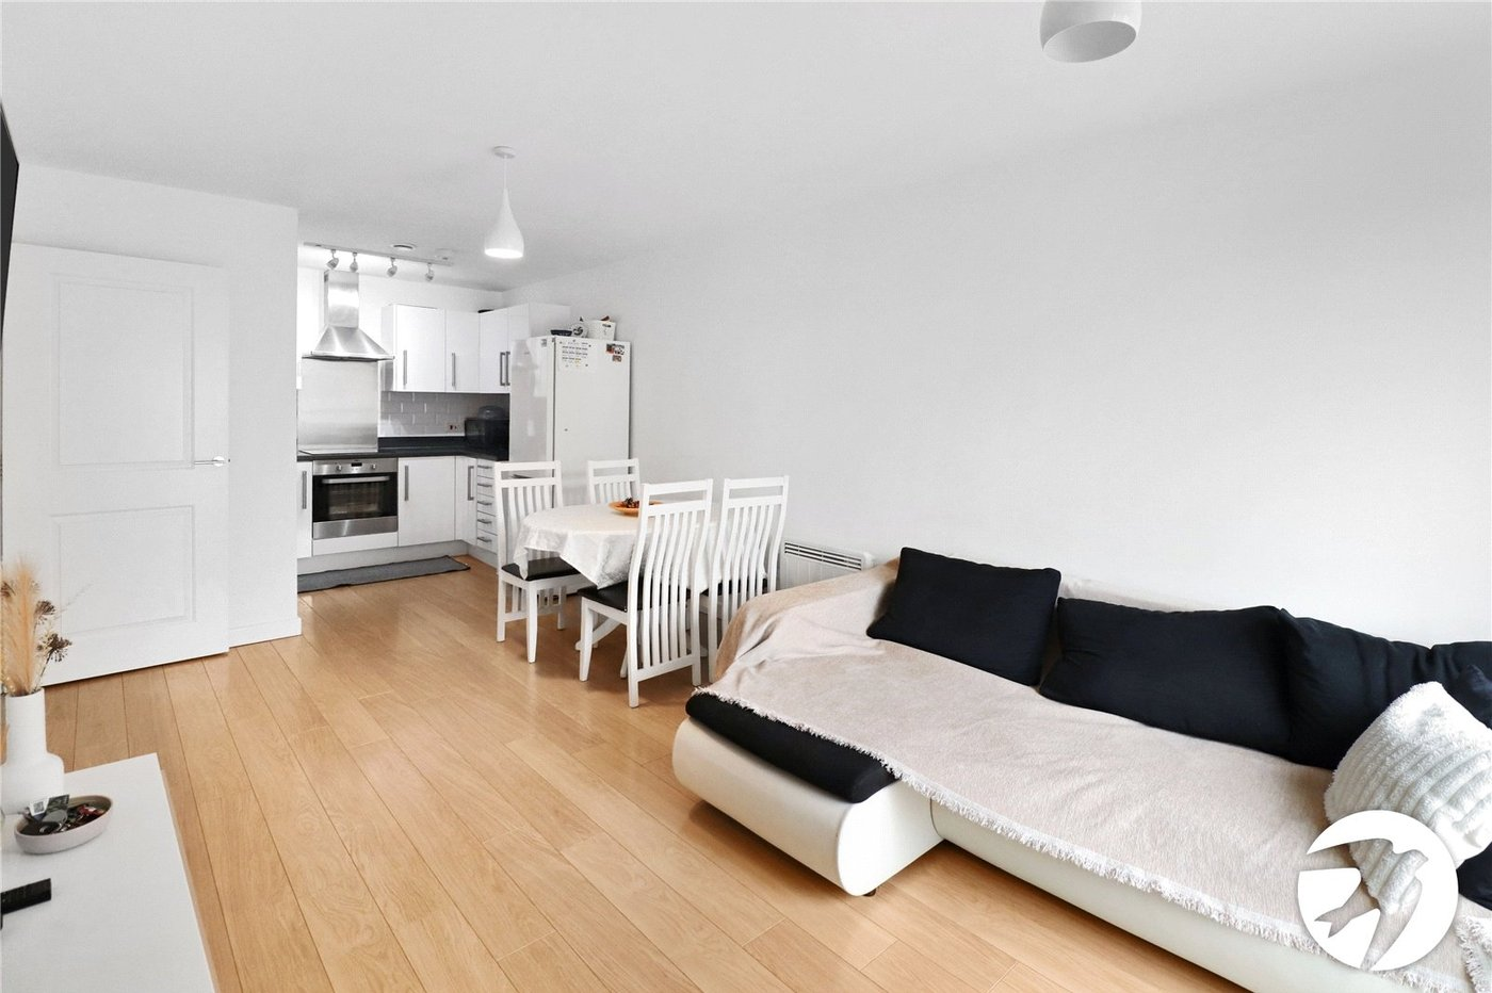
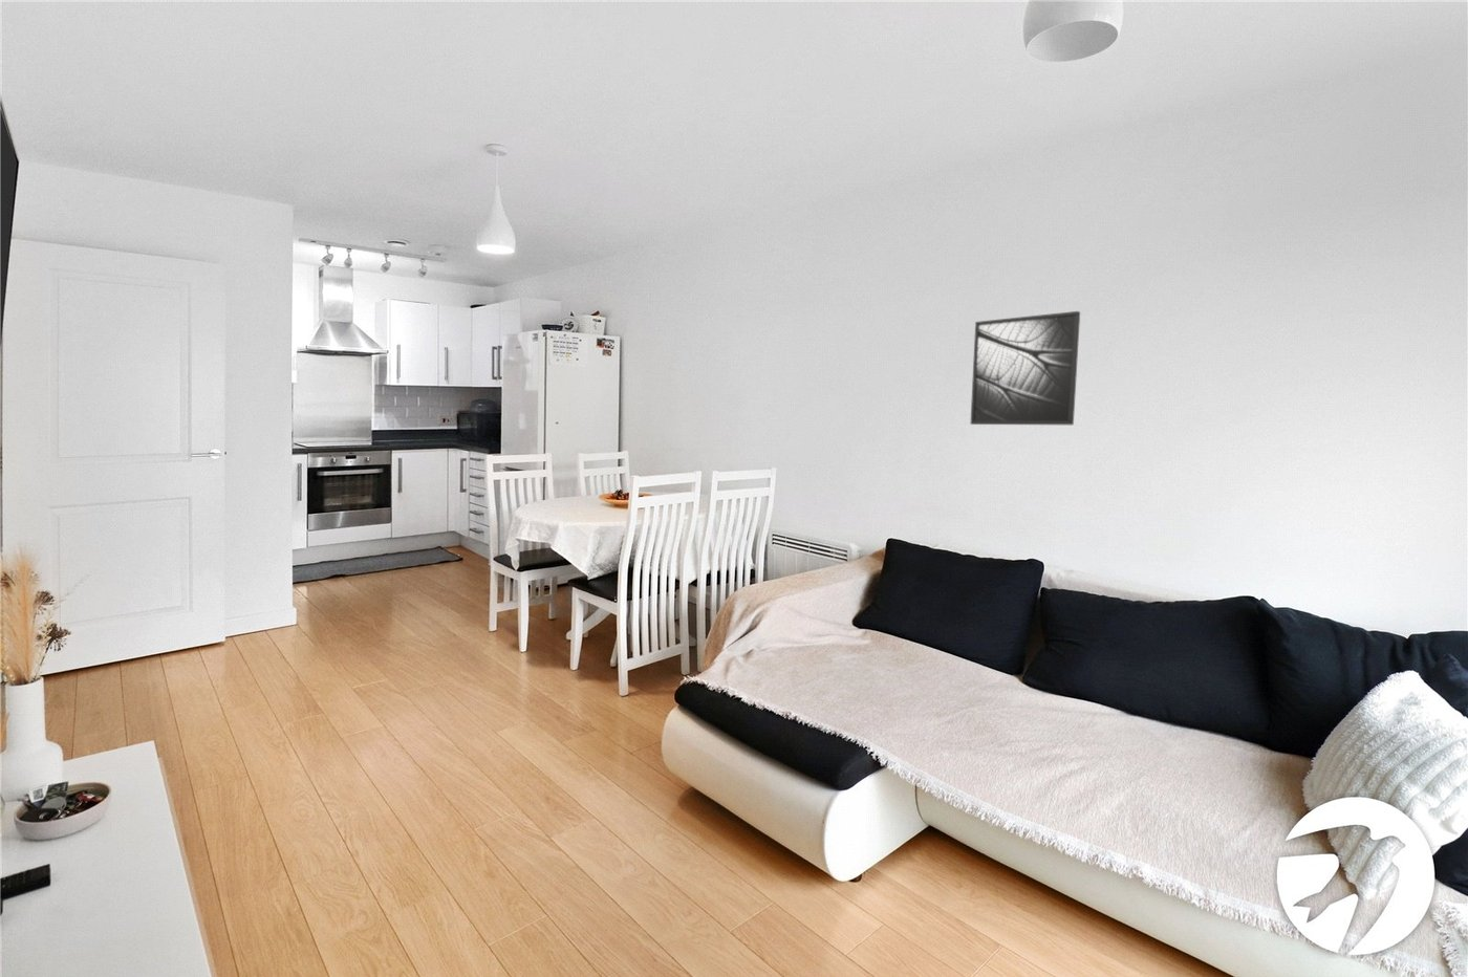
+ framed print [968,311,1081,425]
